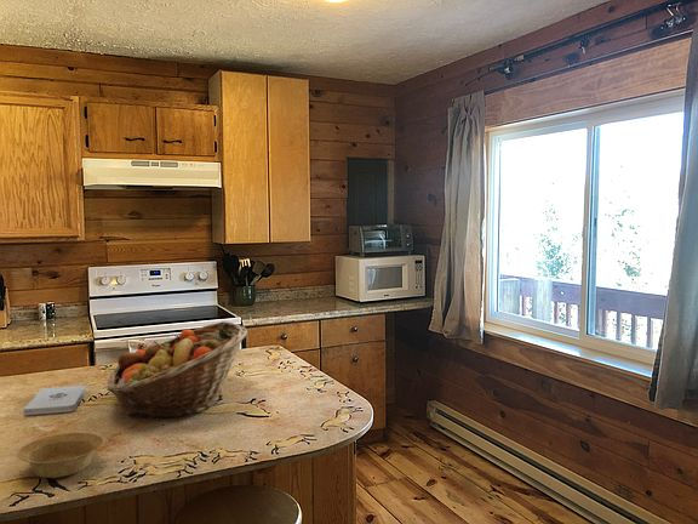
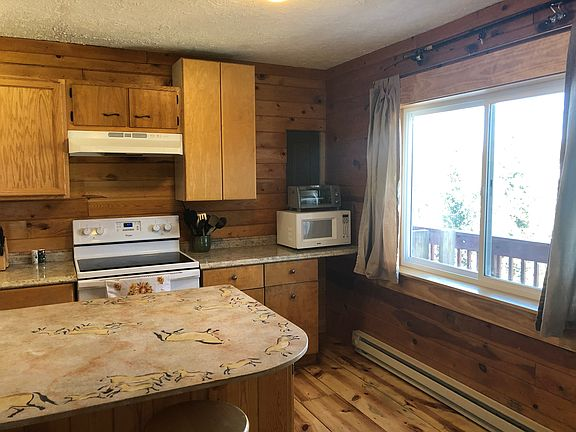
- bowl [16,432,104,479]
- fruit basket [105,320,248,421]
- notepad [22,385,87,416]
